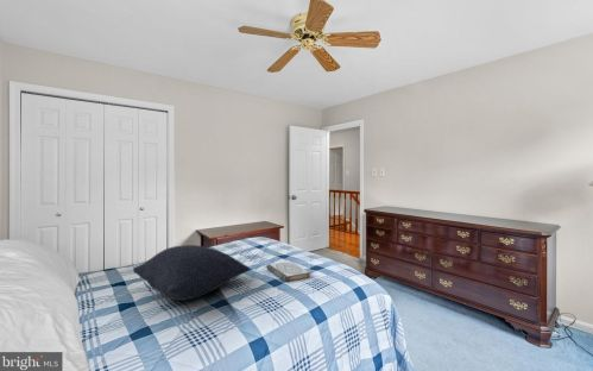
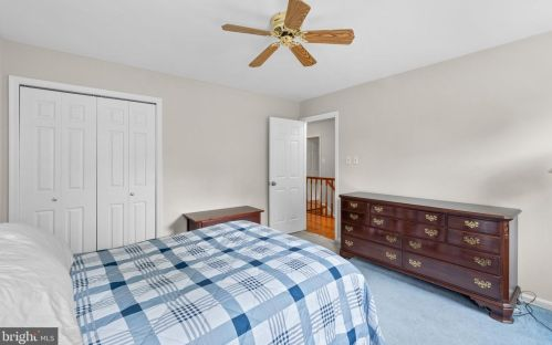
- pillow [132,244,250,302]
- book [265,260,310,283]
